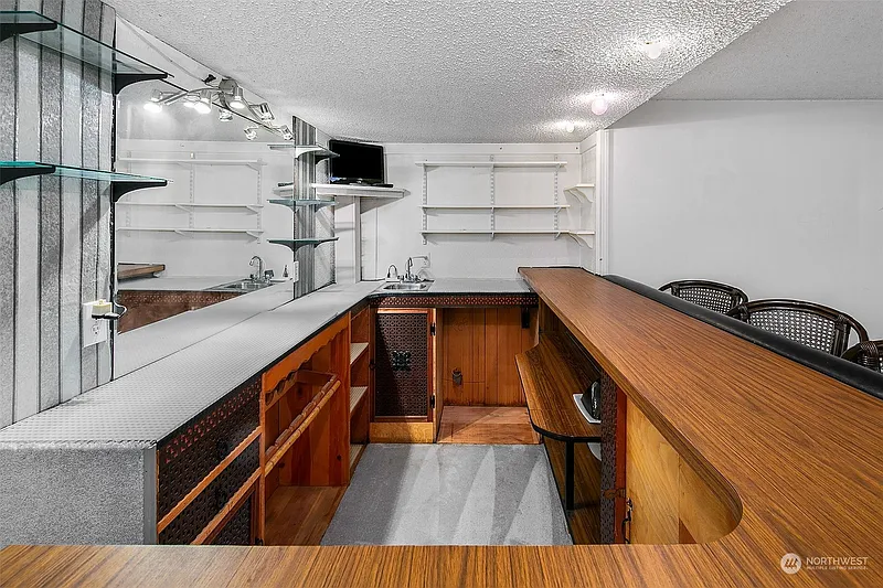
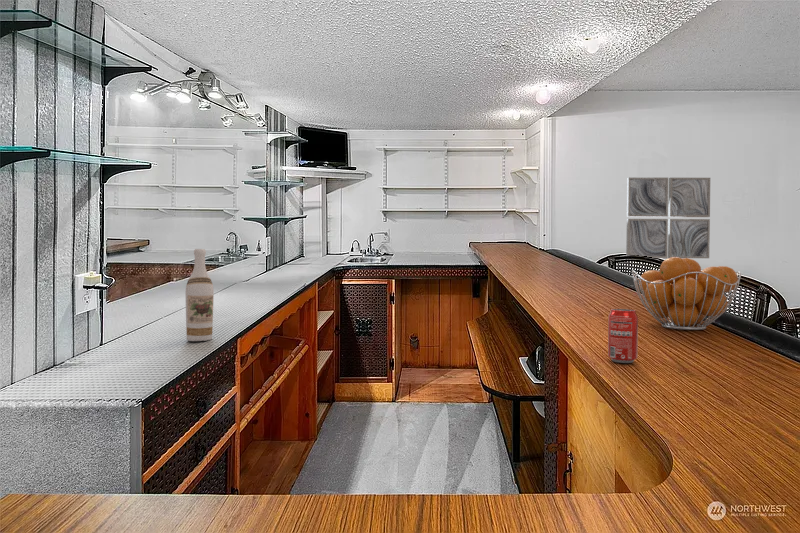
+ wall art [625,176,711,259]
+ fruit basket [631,257,742,331]
+ wine bottle [185,248,215,342]
+ beverage can [607,308,639,364]
